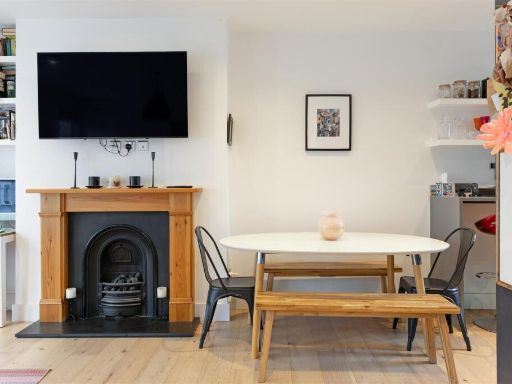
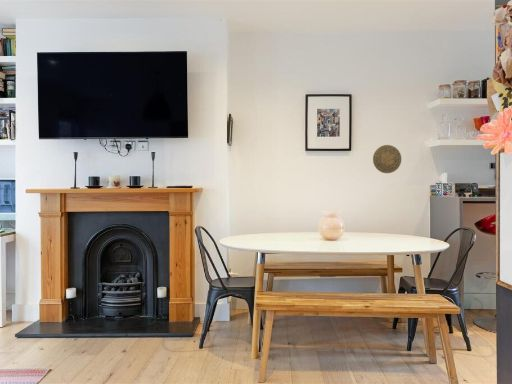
+ decorative plate [372,144,402,174]
